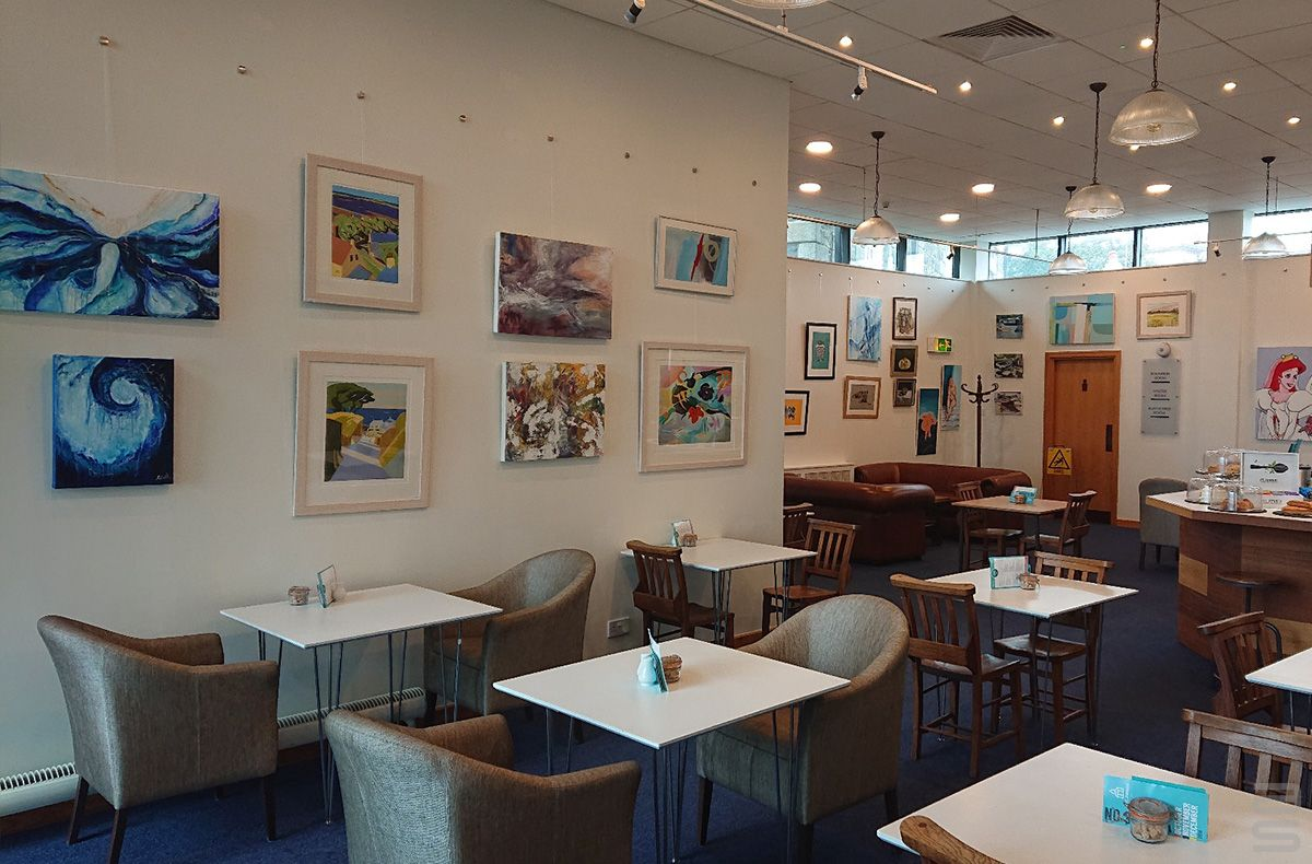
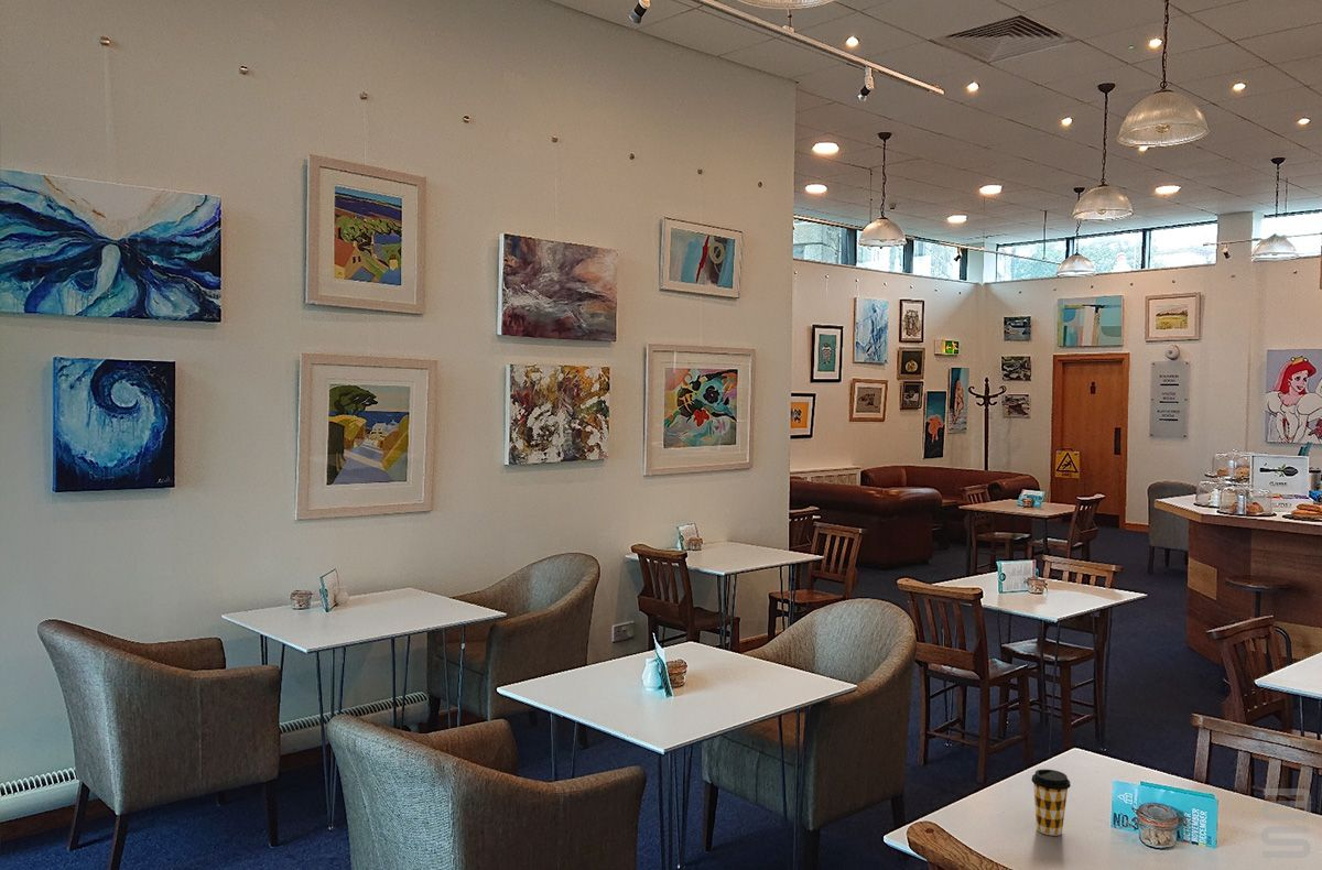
+ coffee cup [1030,769,1072,837]
